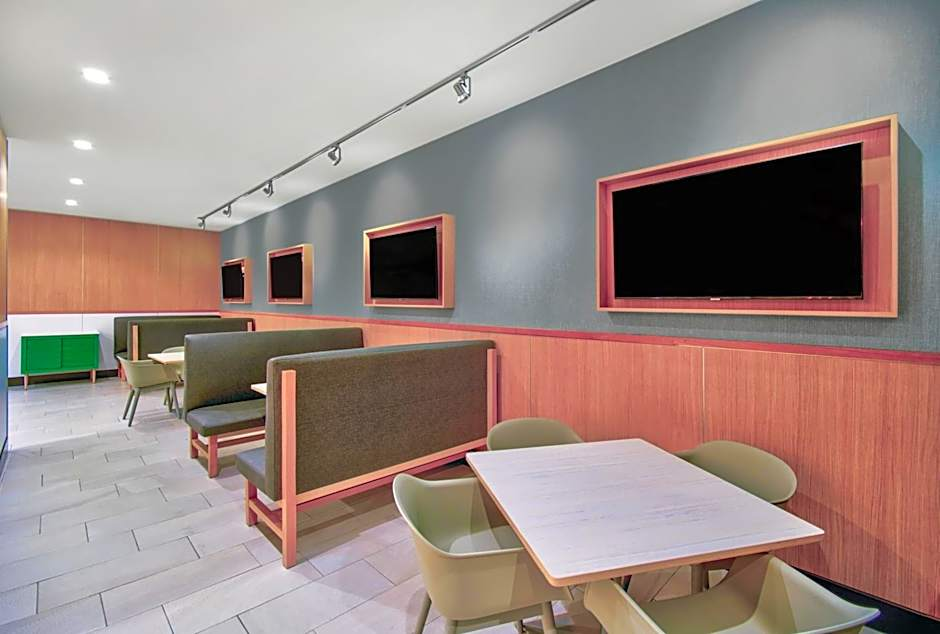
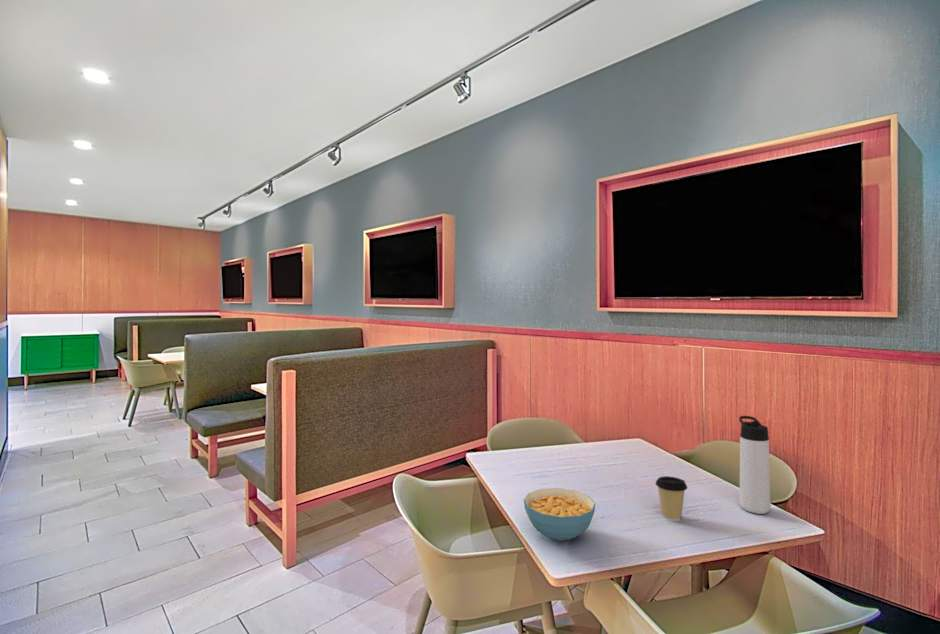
+ thermos bottle [738,415,771,515]
+ coffee cup [655,475,688,522]
+ cereal bowl [523,487,596,542]
